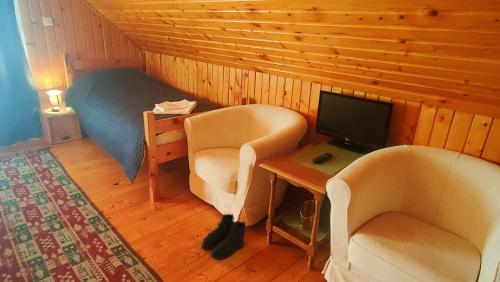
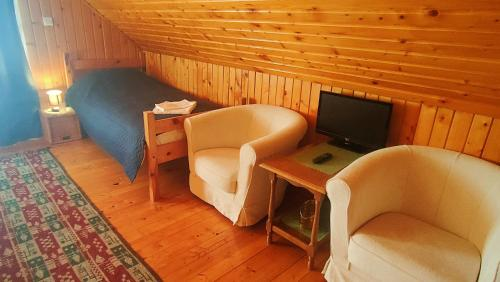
- boots [200,213,247,260]
